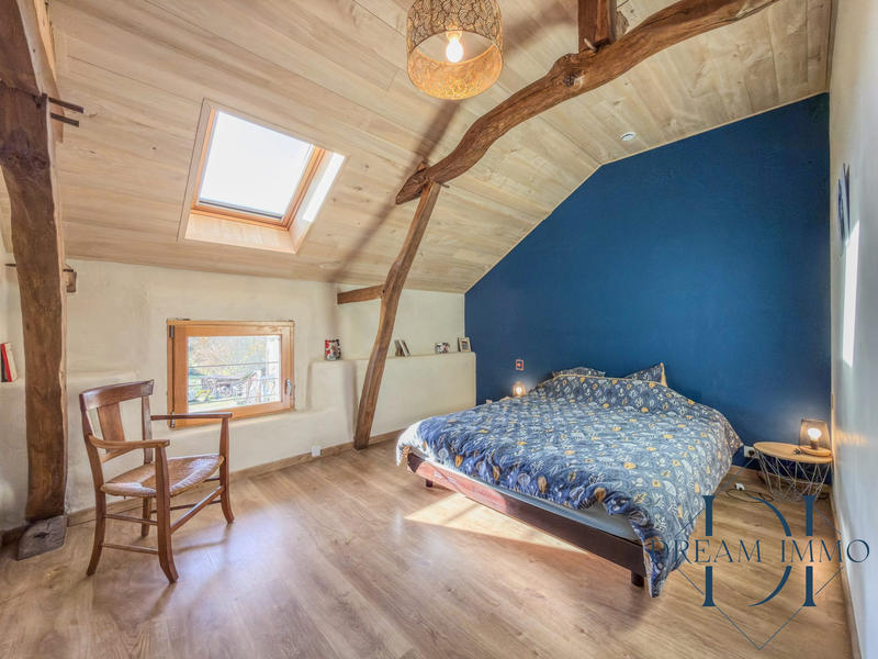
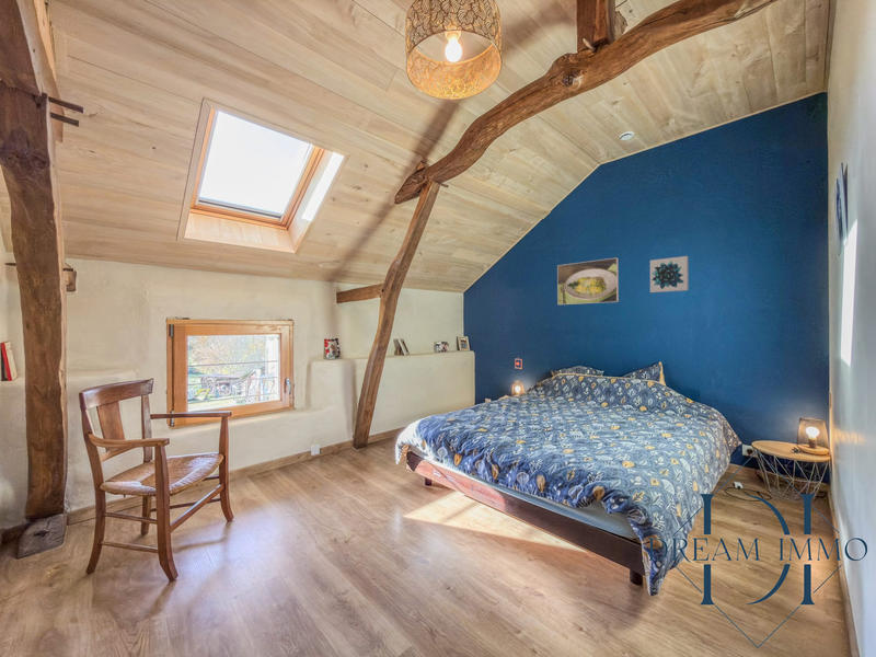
+ wall art [649,255,690,293]
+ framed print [556,257,620,306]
